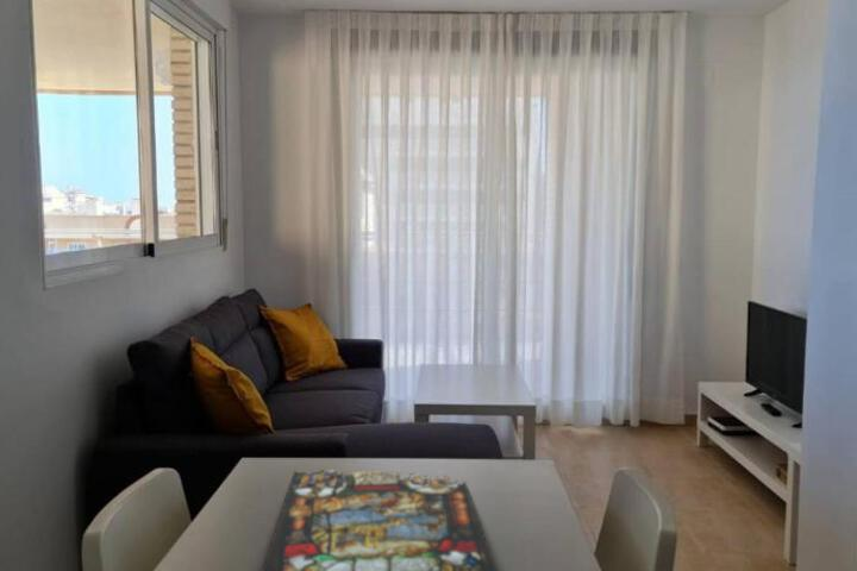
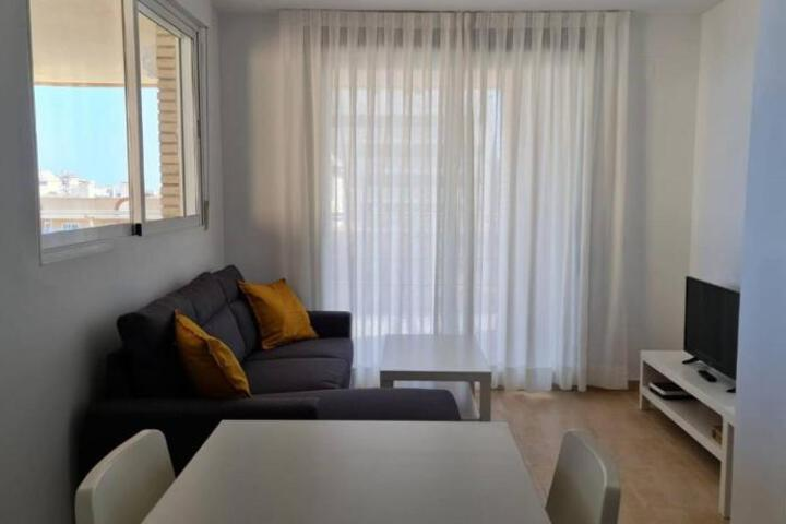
- stained glass panel [262,469,499,571]
